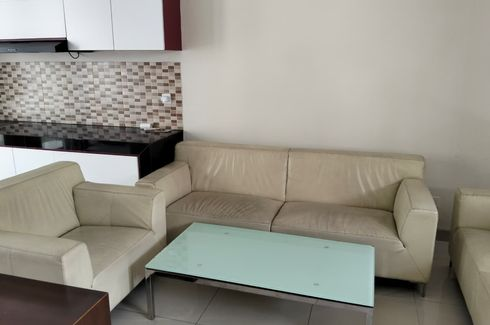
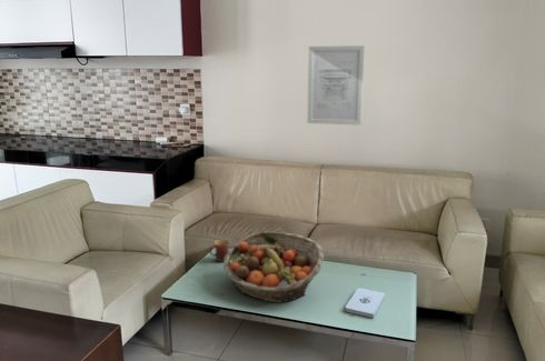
+ fruit basket [222,231,325,303]
+ wall art [306,44,366,127]
+ notepad [345,287,386,319]
+ mug [208,239,231,263]
